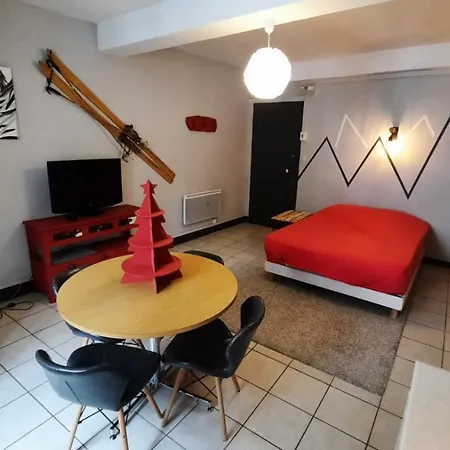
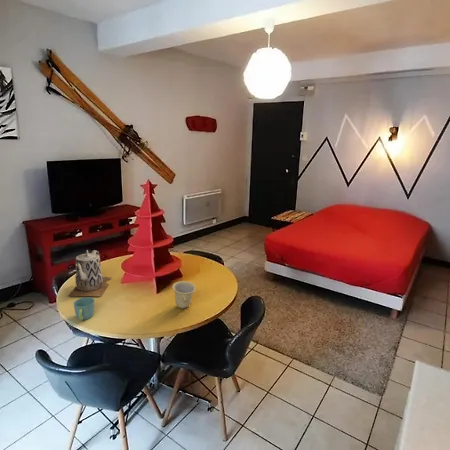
+ mug [73,296,96,321]
+ cup [171,280,197,309]
+ teapot [67,249,112,297]
